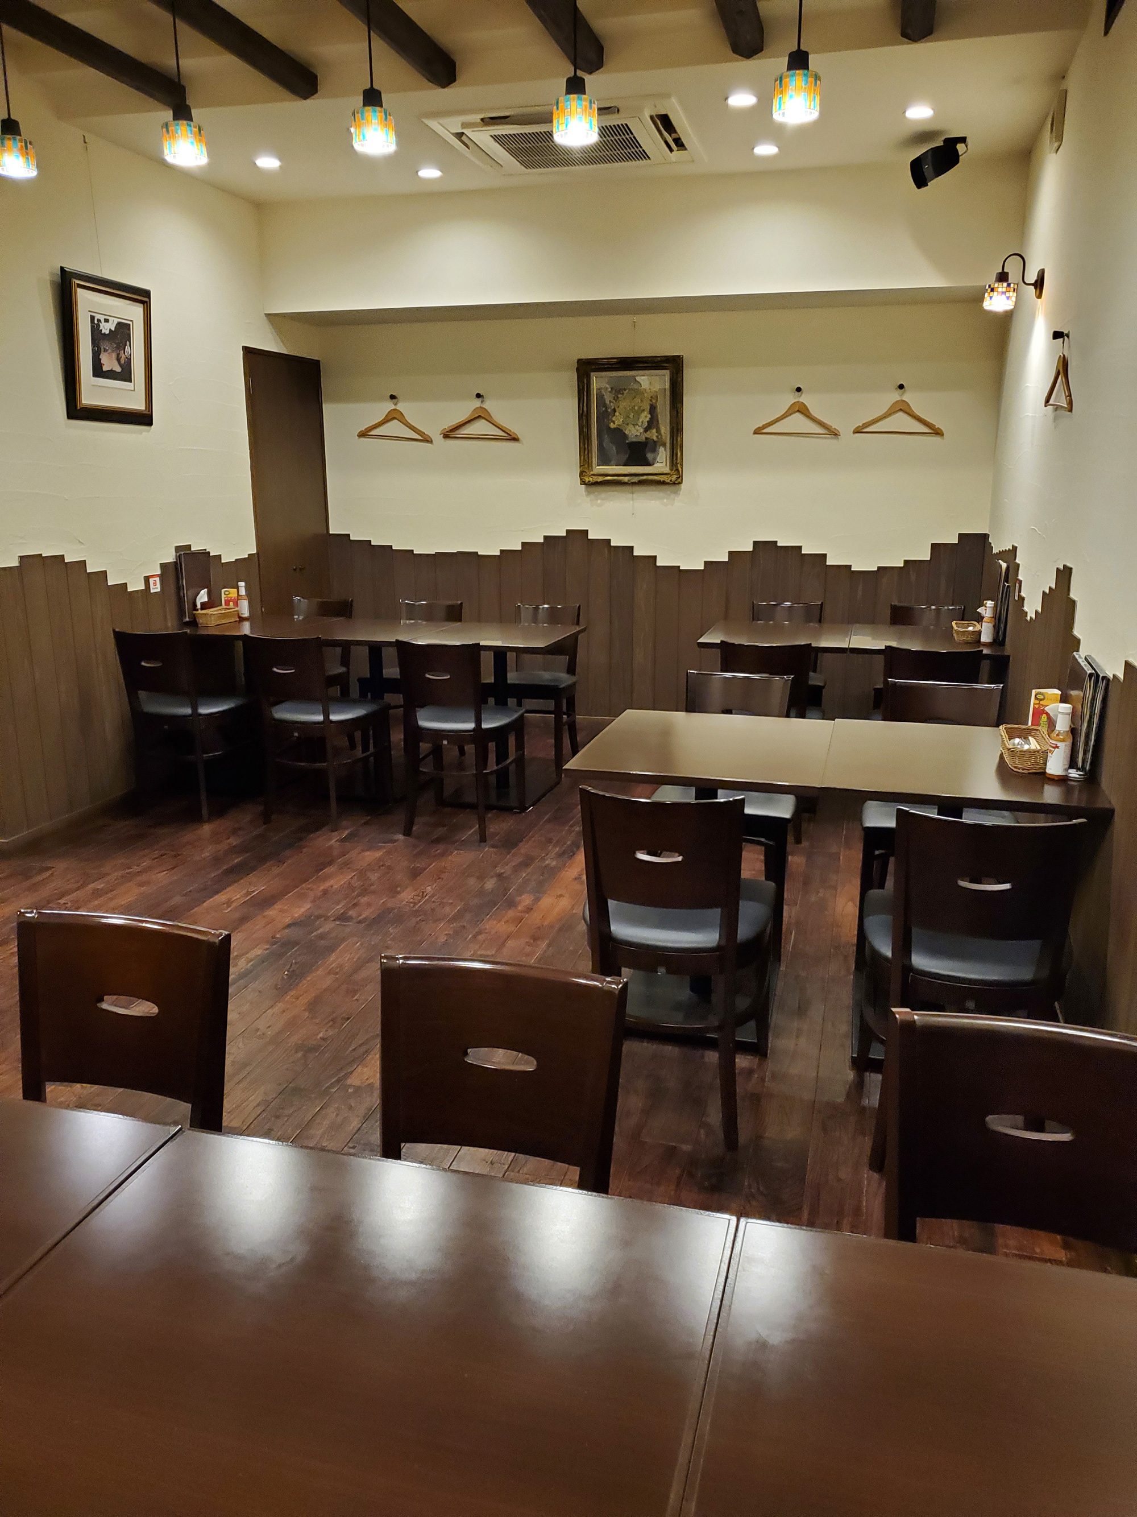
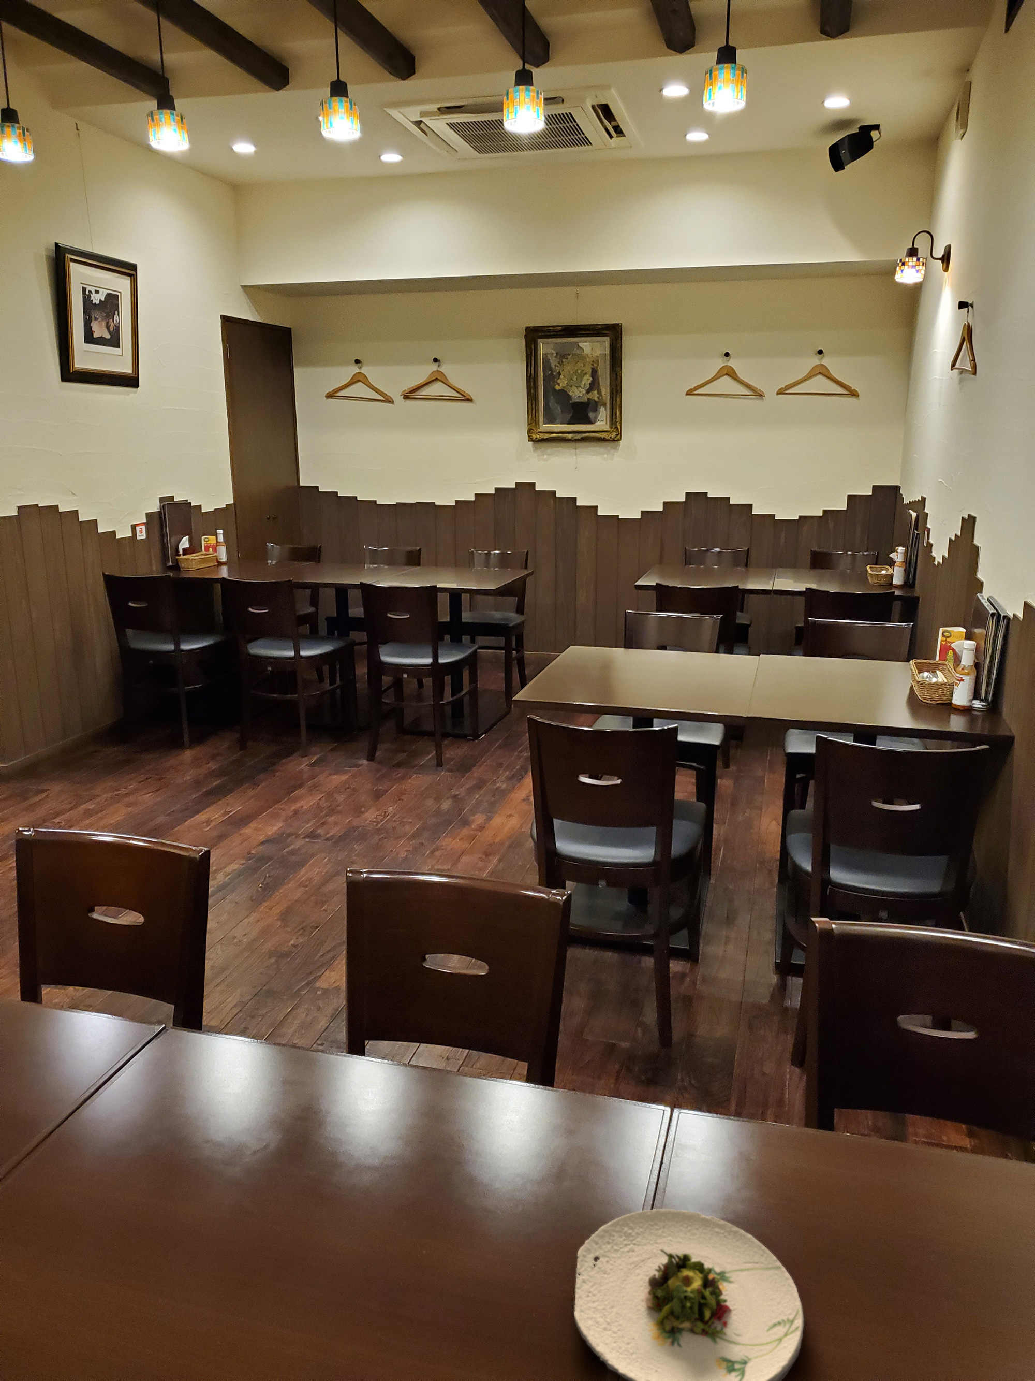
+ salad plate [573,1208,805,1381]
